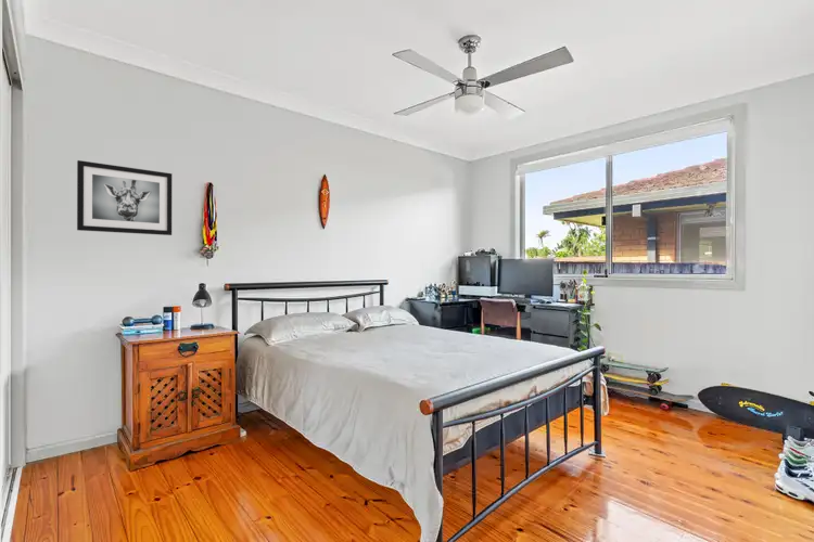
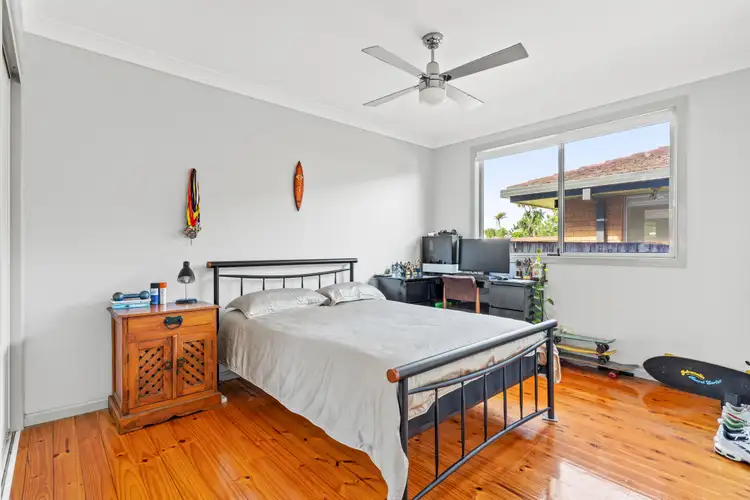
- wall art [76,159,173,236]
